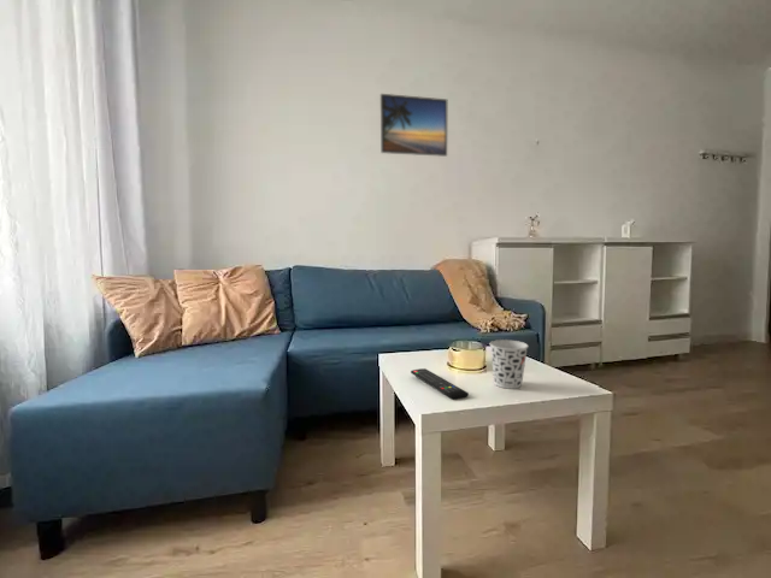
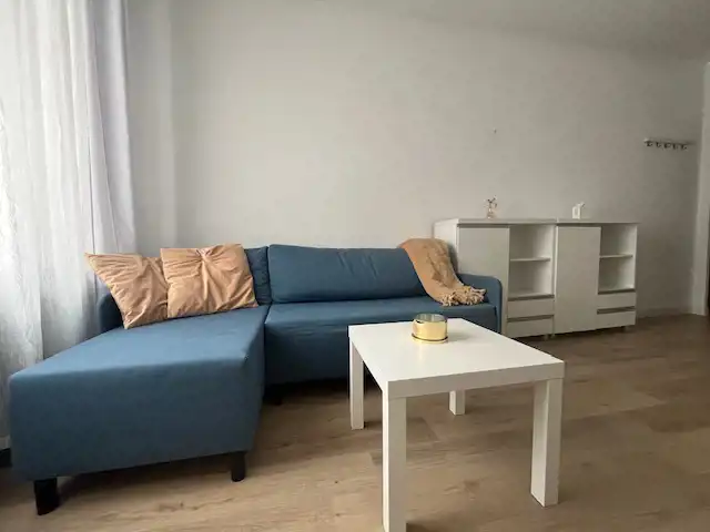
- cup [489,338,529,390]
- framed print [379,93,448,158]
- remote control [410,367,470,401]
